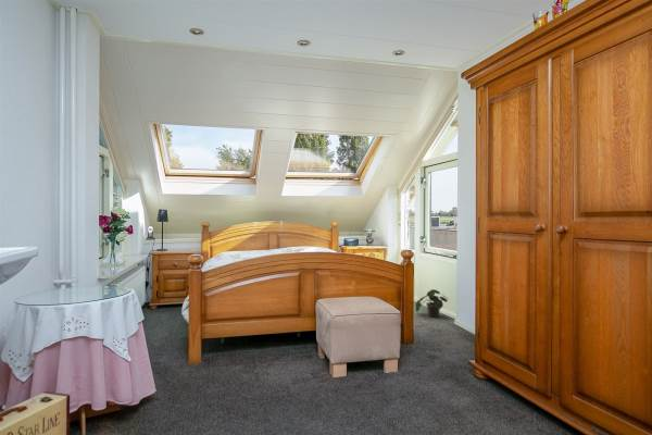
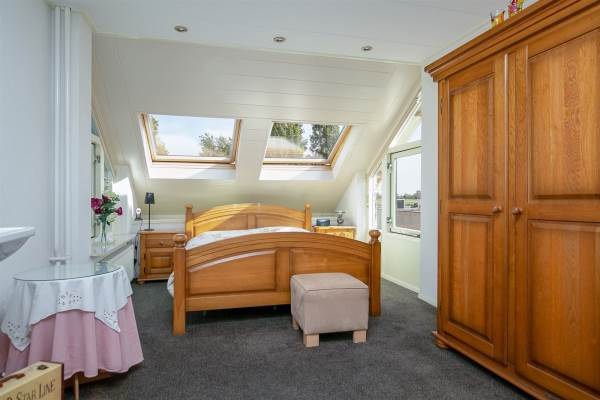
- potted plant [415,288,450,319]
